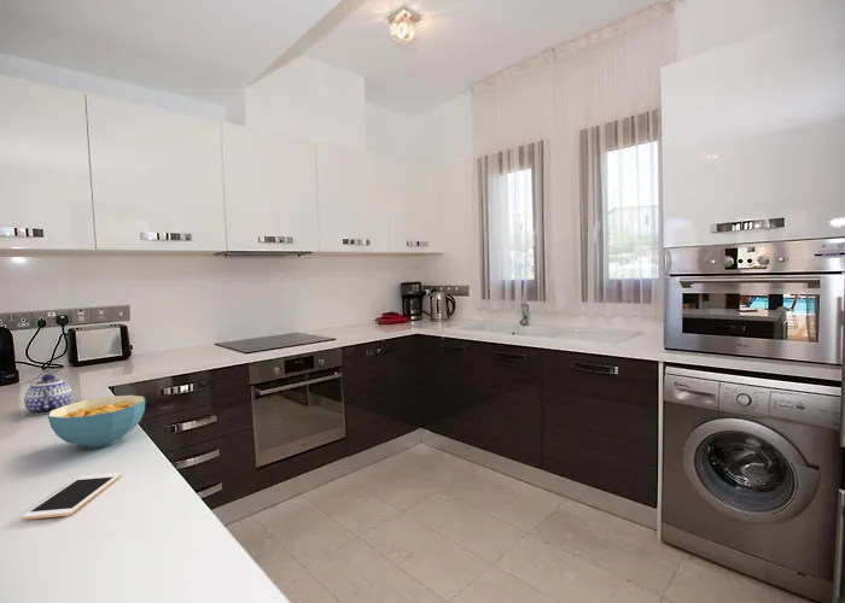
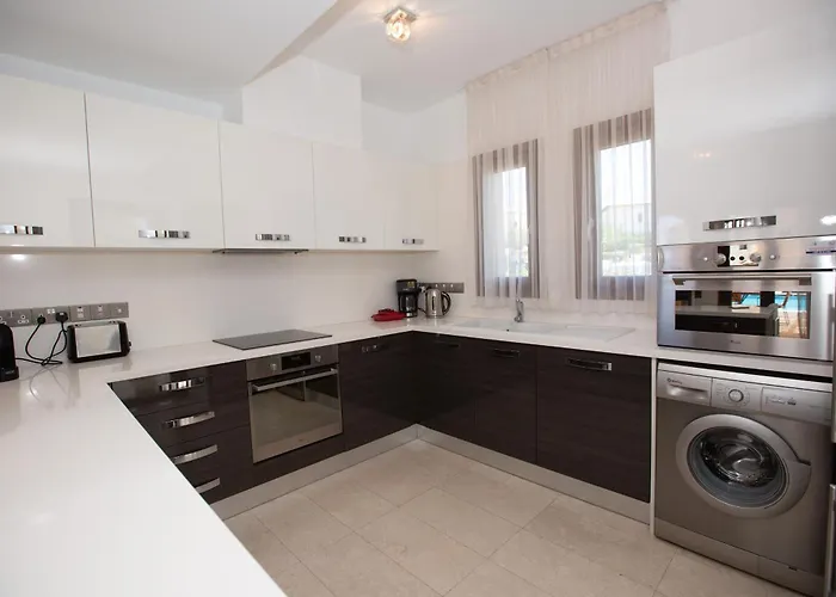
- cell phone [21,472,122,521]
- cereal bowl [47,394,146,449]
- teapot [23,373,74,416]
